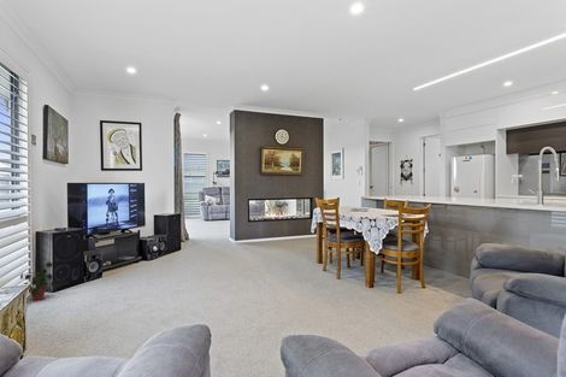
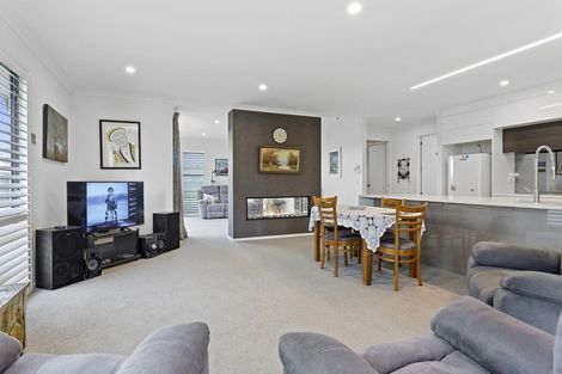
- potted plant [19,261,58,301]
